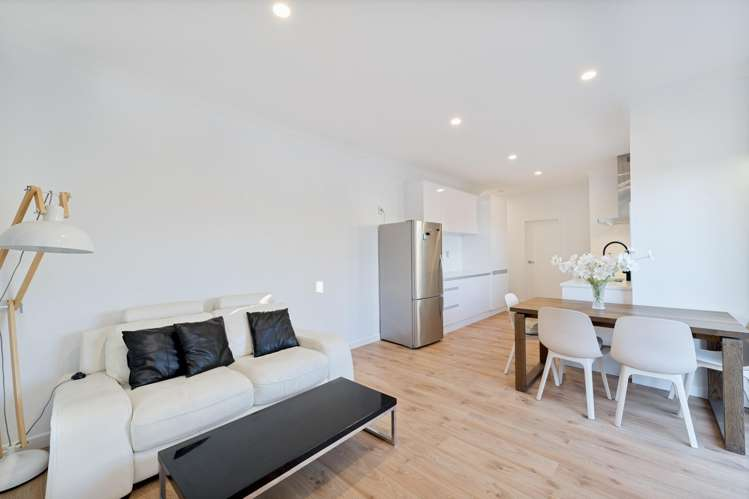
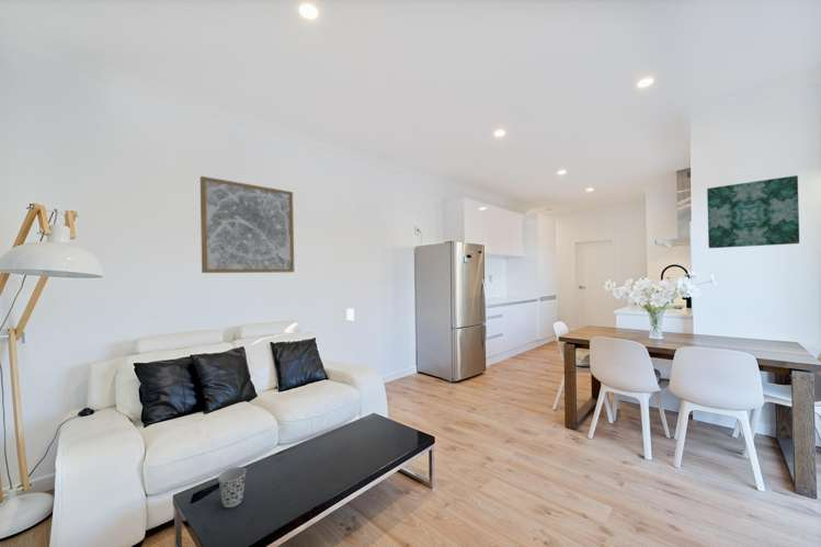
+ wall art [199,175,295,274]
+ wall art [706,174,800,249]
+ cup [217,466,248,509]
